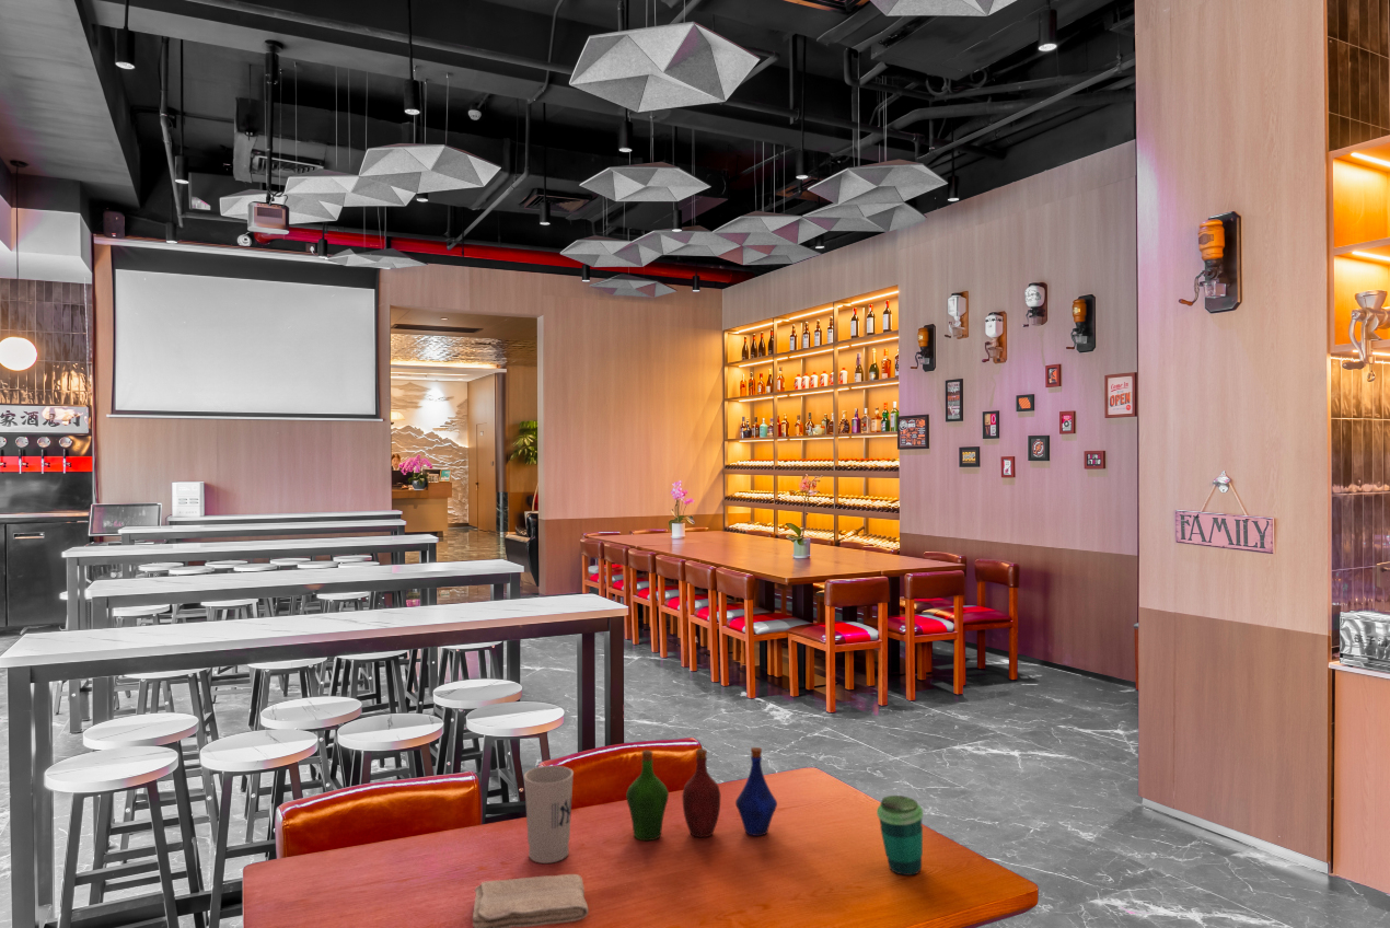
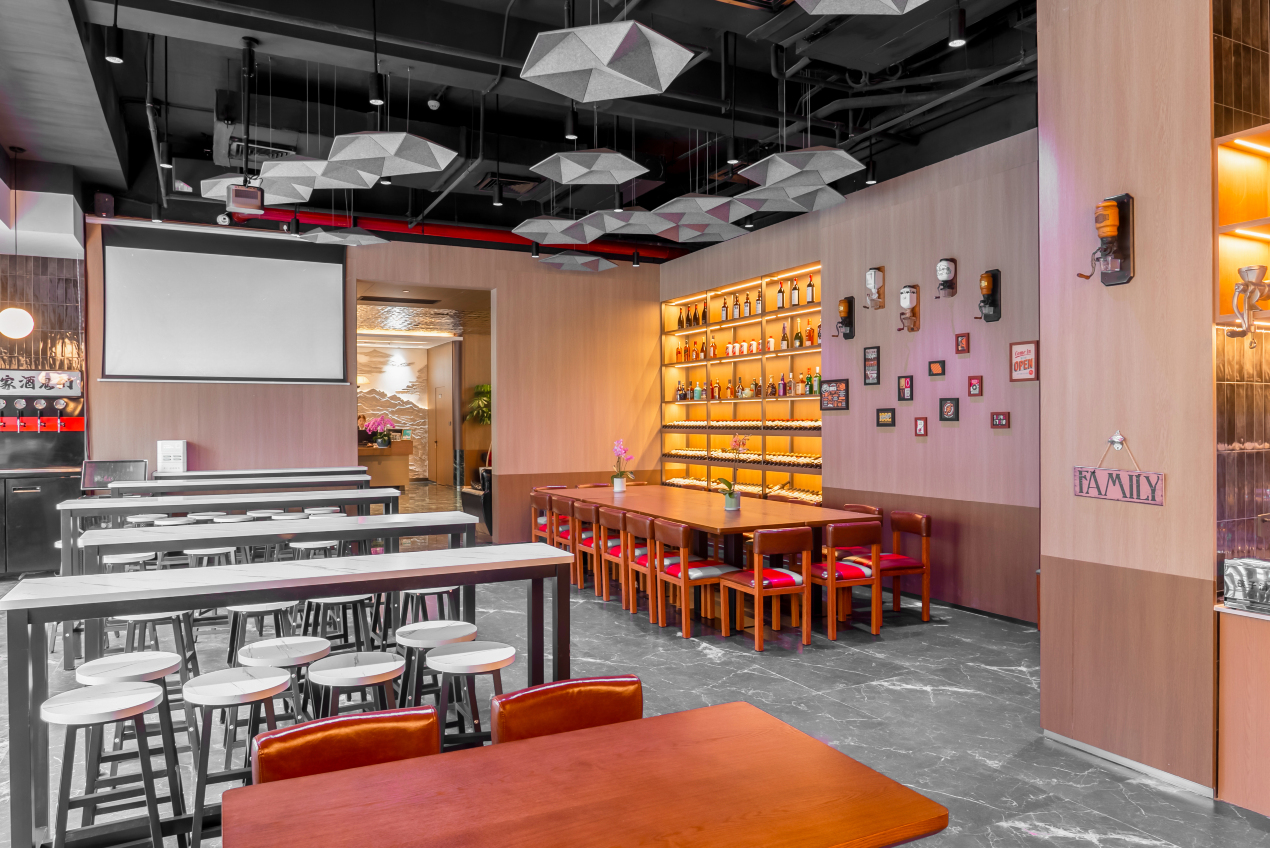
- bottle [625,746,778,842]
- cup [876,794,924,877]
- washcloth [472,873,590,928]
- cup [523,765,575,865]
